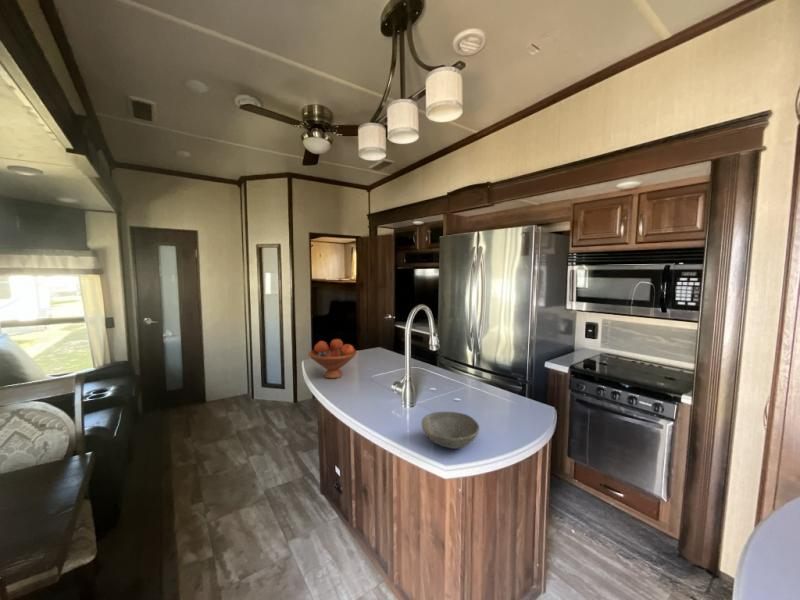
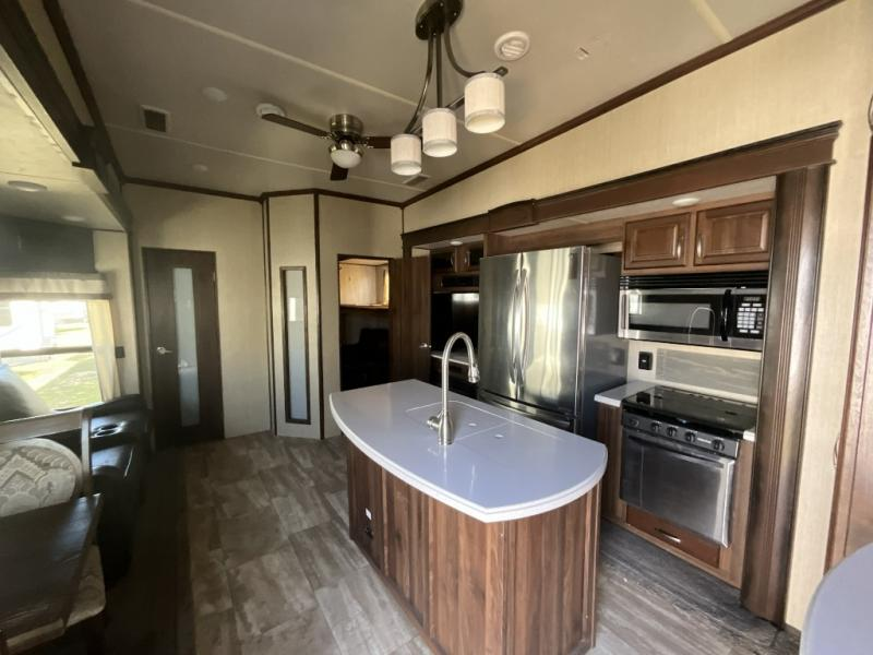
- fruit bowl [308,338,358,380]
- bowl [421,411,480,450]
